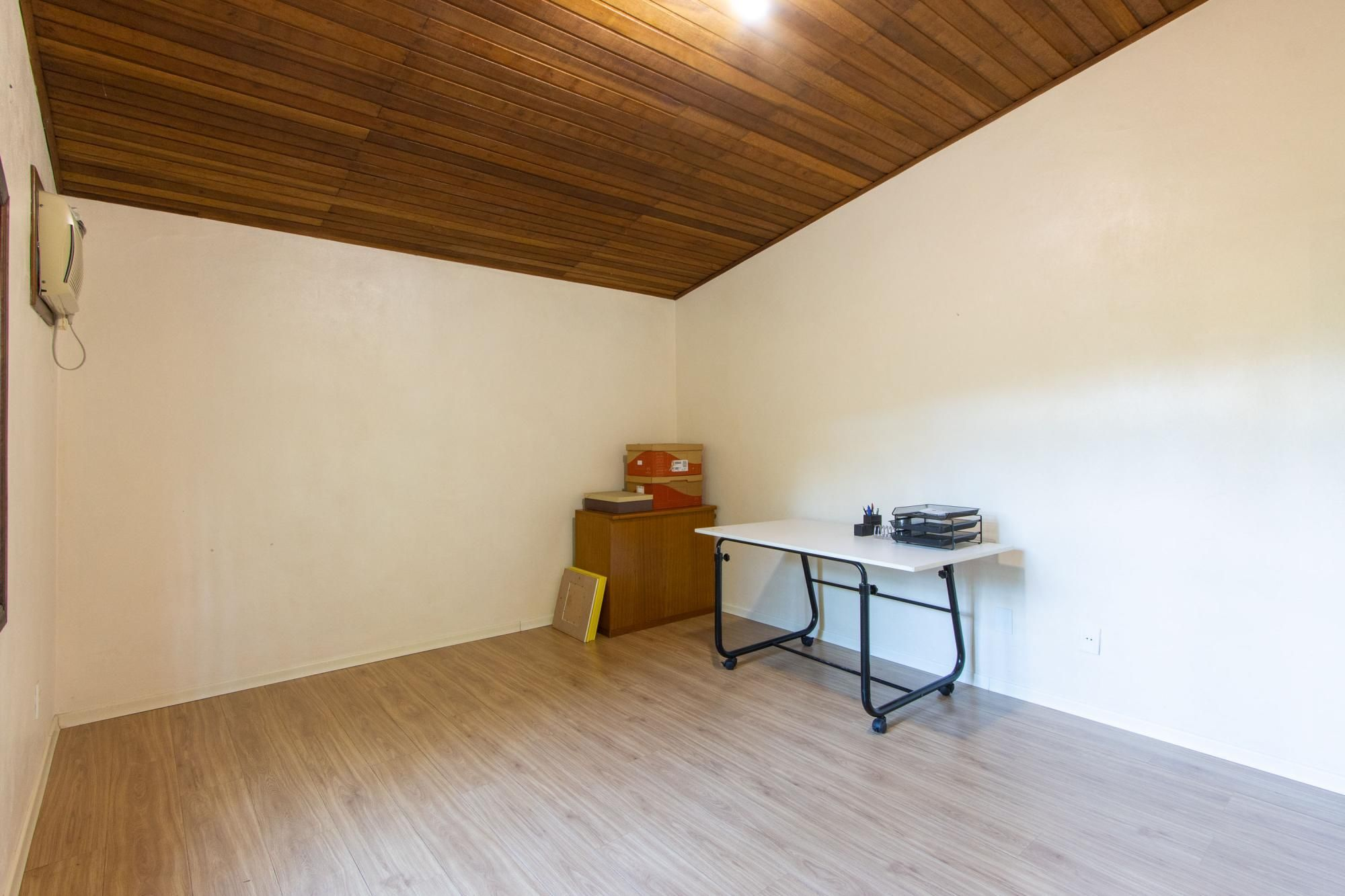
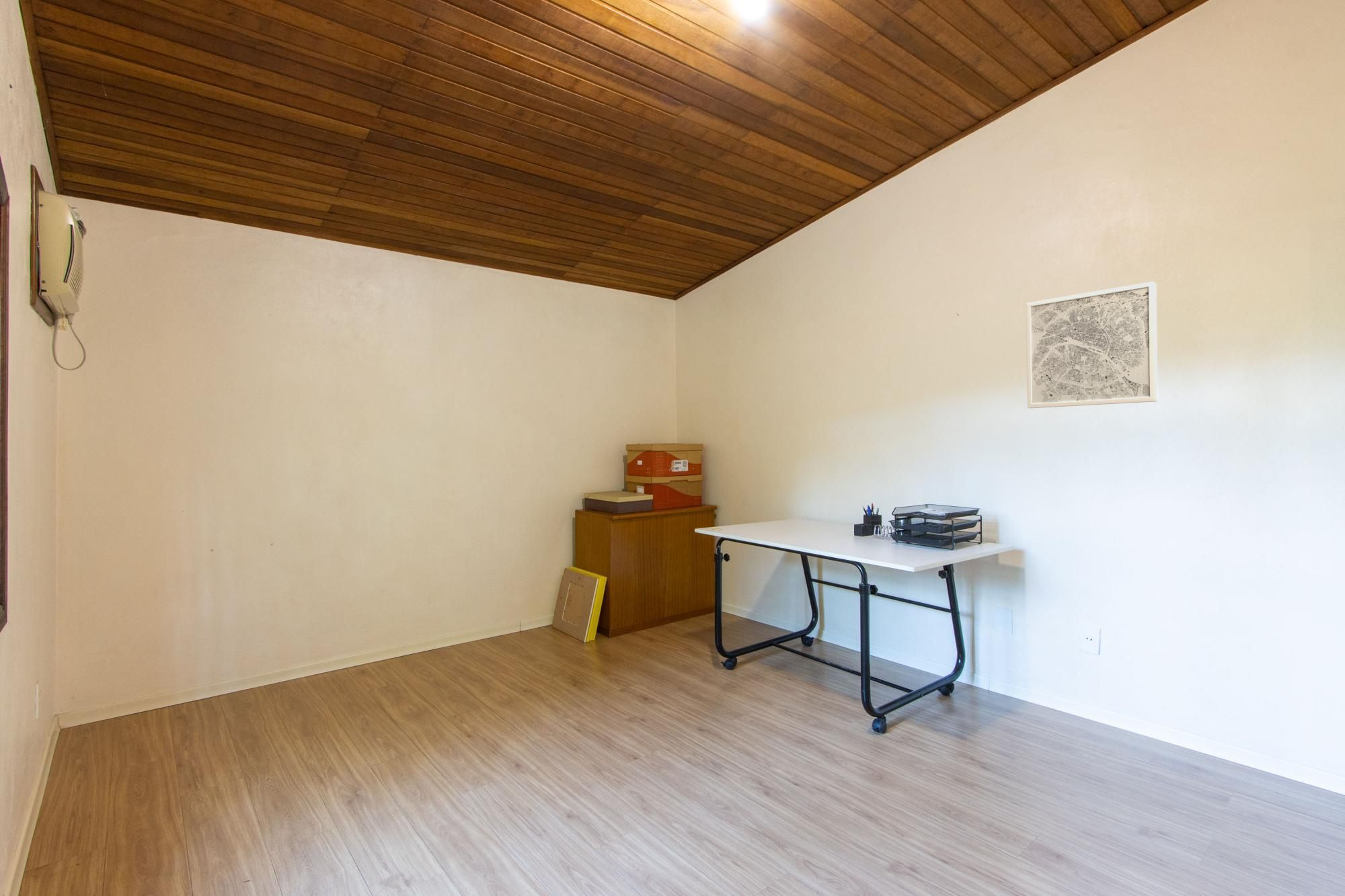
+ wall art [1026,281,1159,409]
